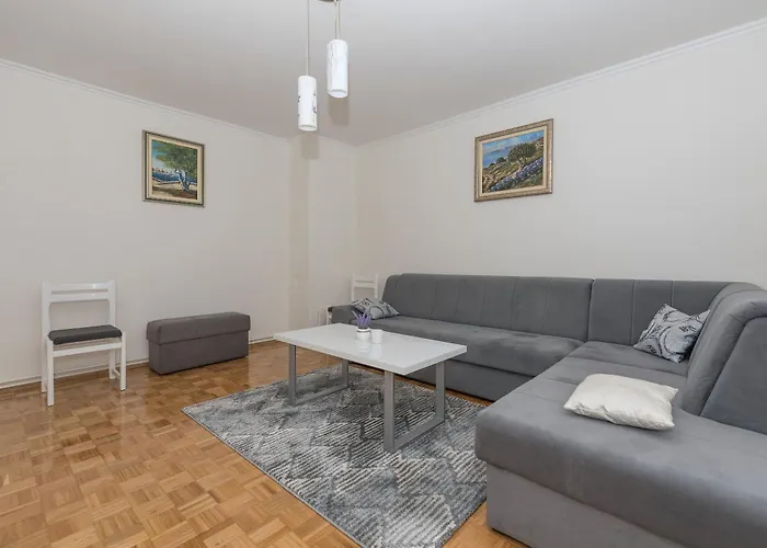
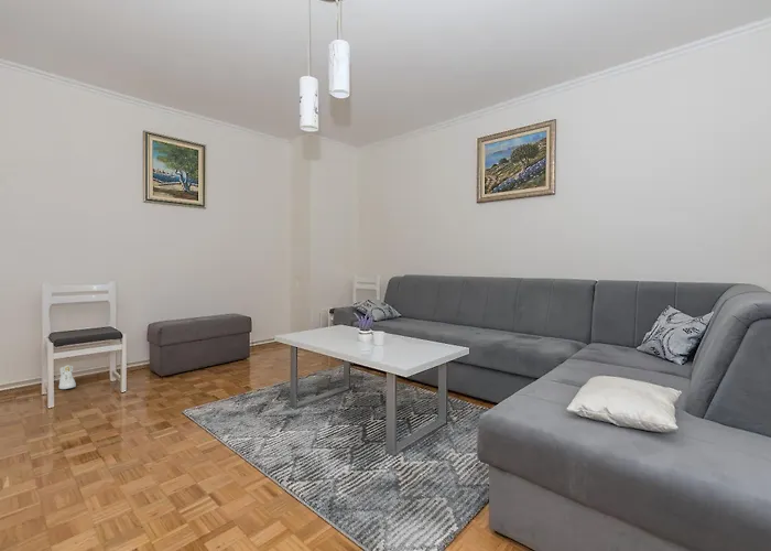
+ sneaker [57,365,77,390]
